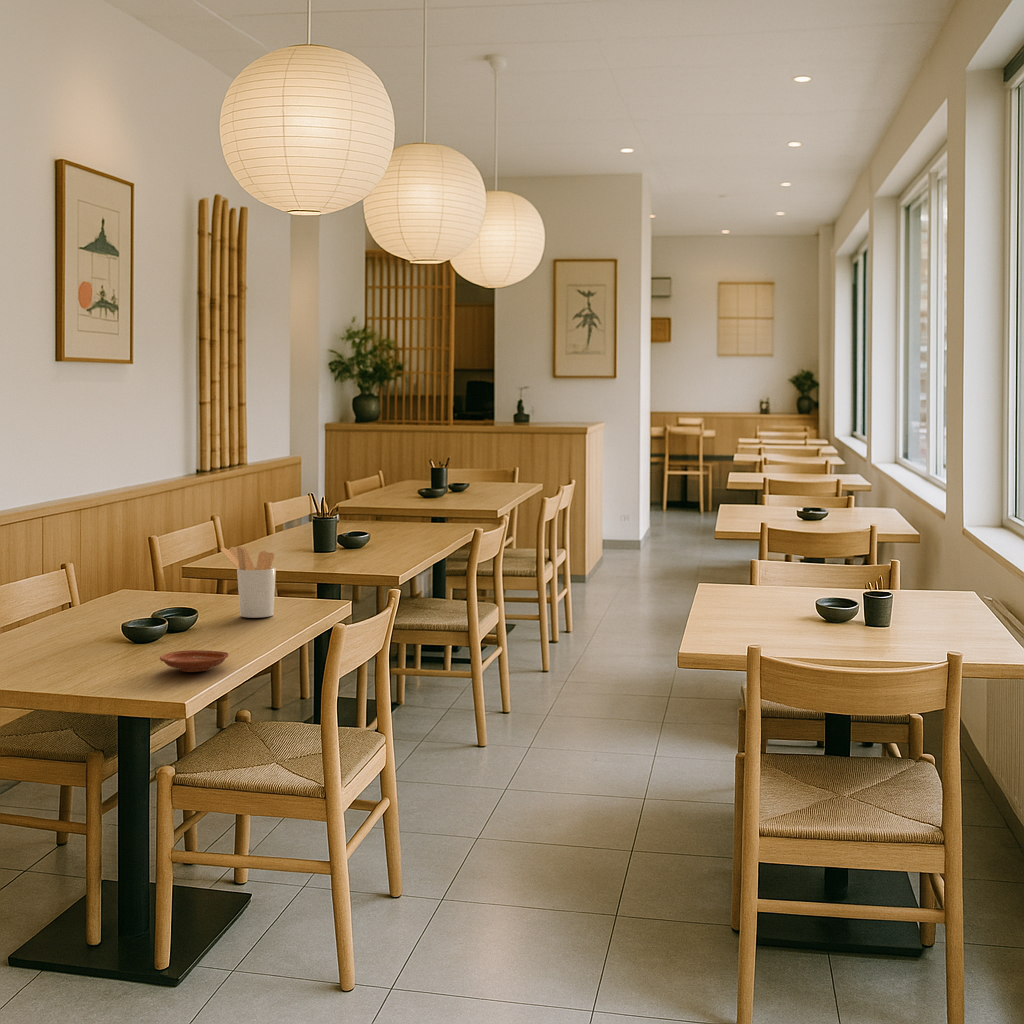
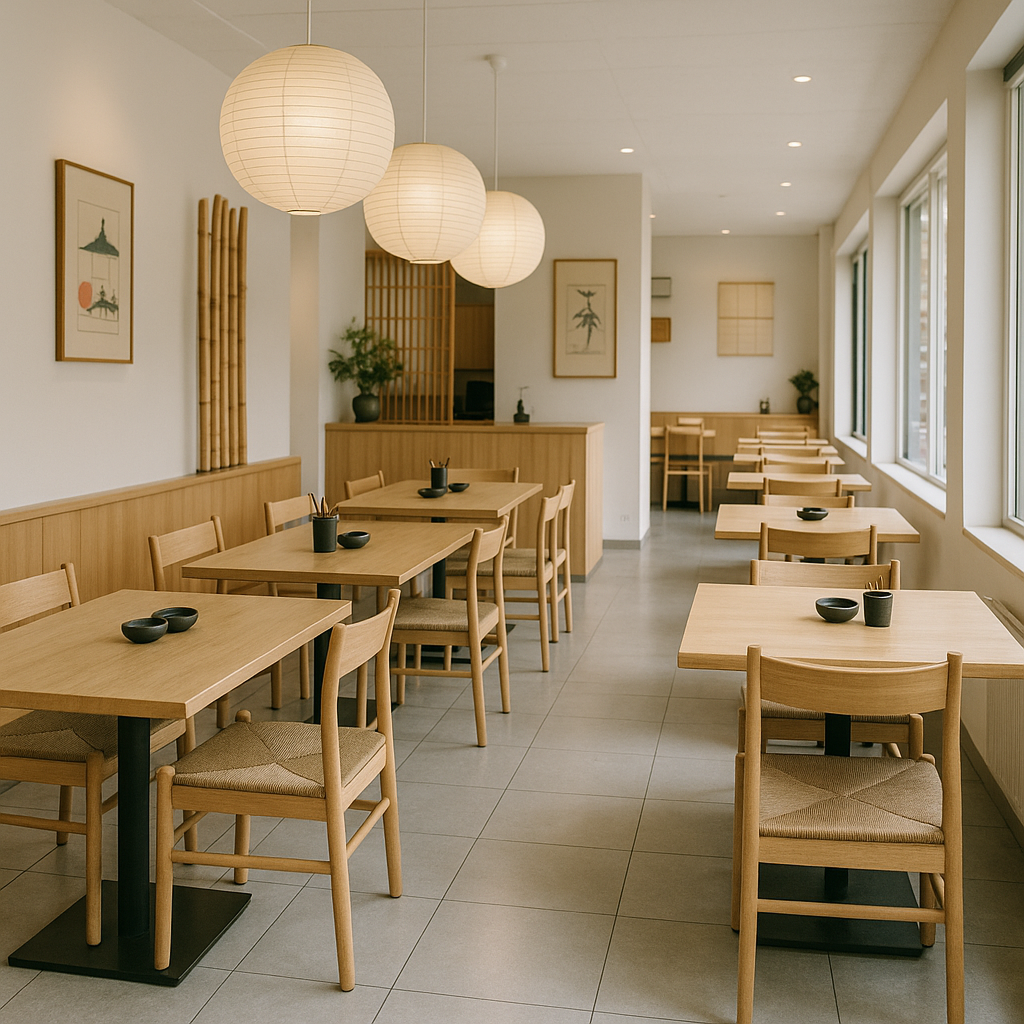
- plate [159,649,230,673]
- utensil holder [220,546,277,619]
